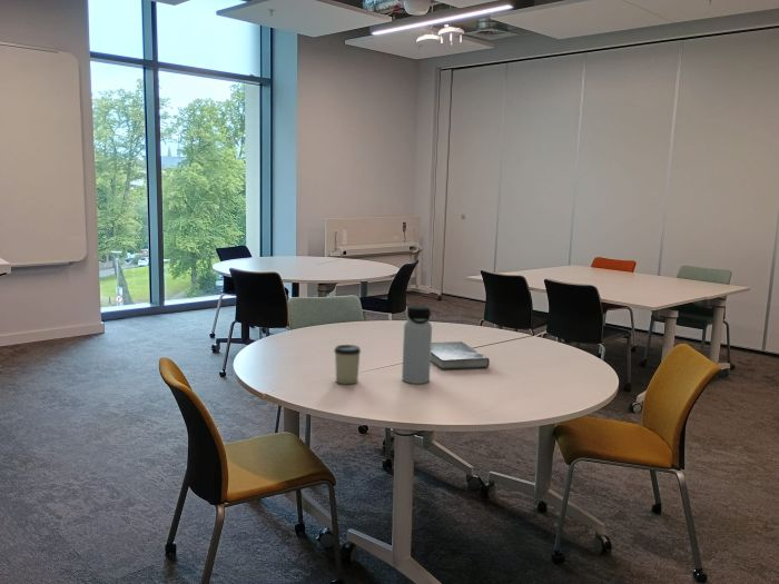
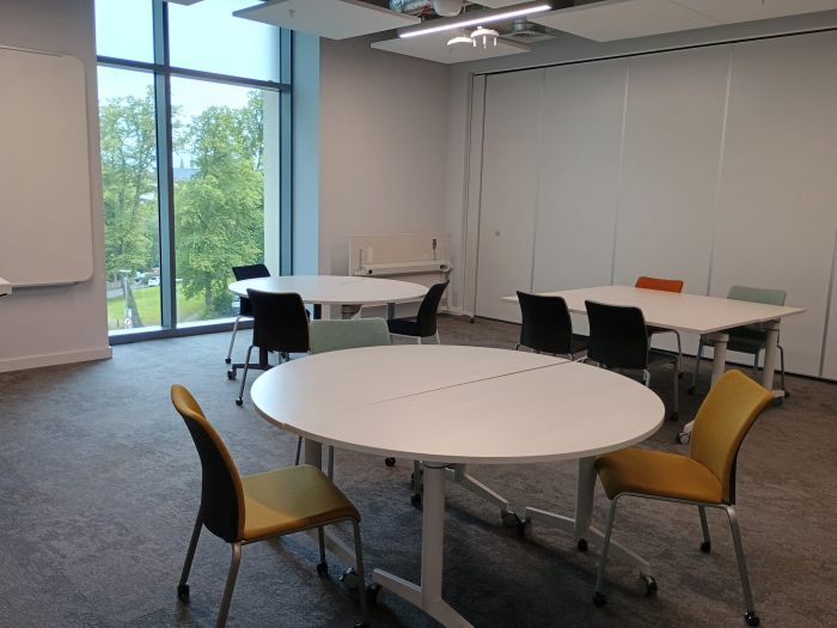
- water bottle [401,305,433,385]
- book [431,340,491,370]
- cup [333,344,362,385]
